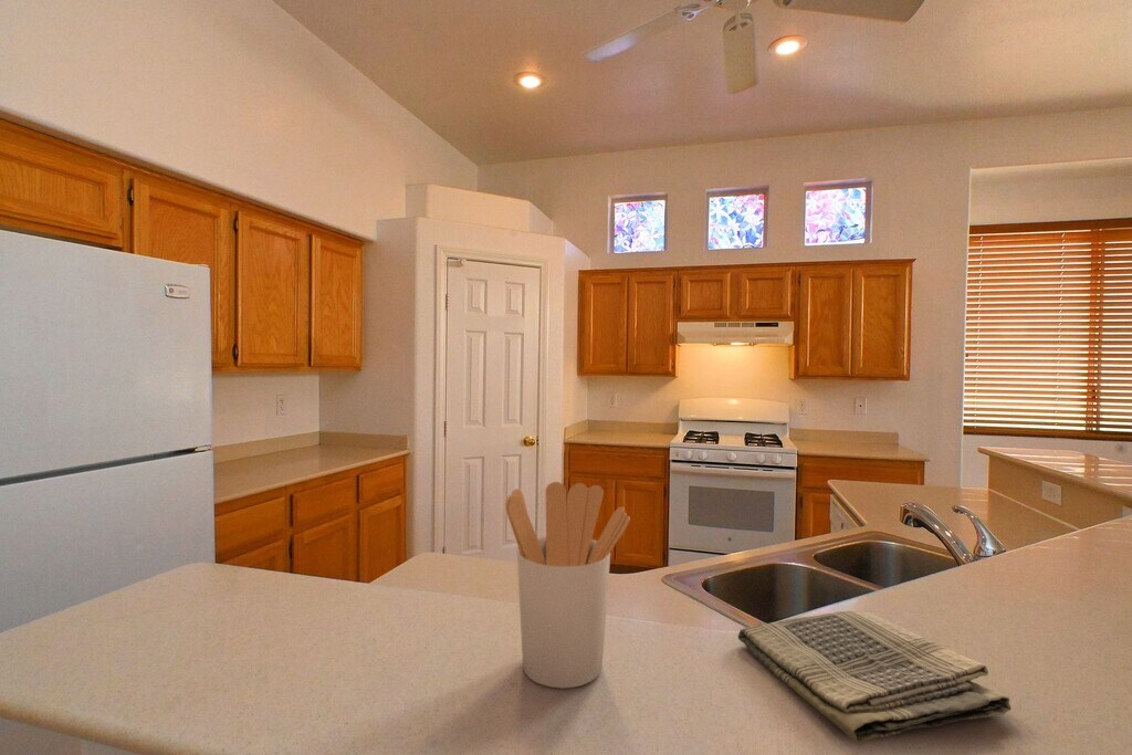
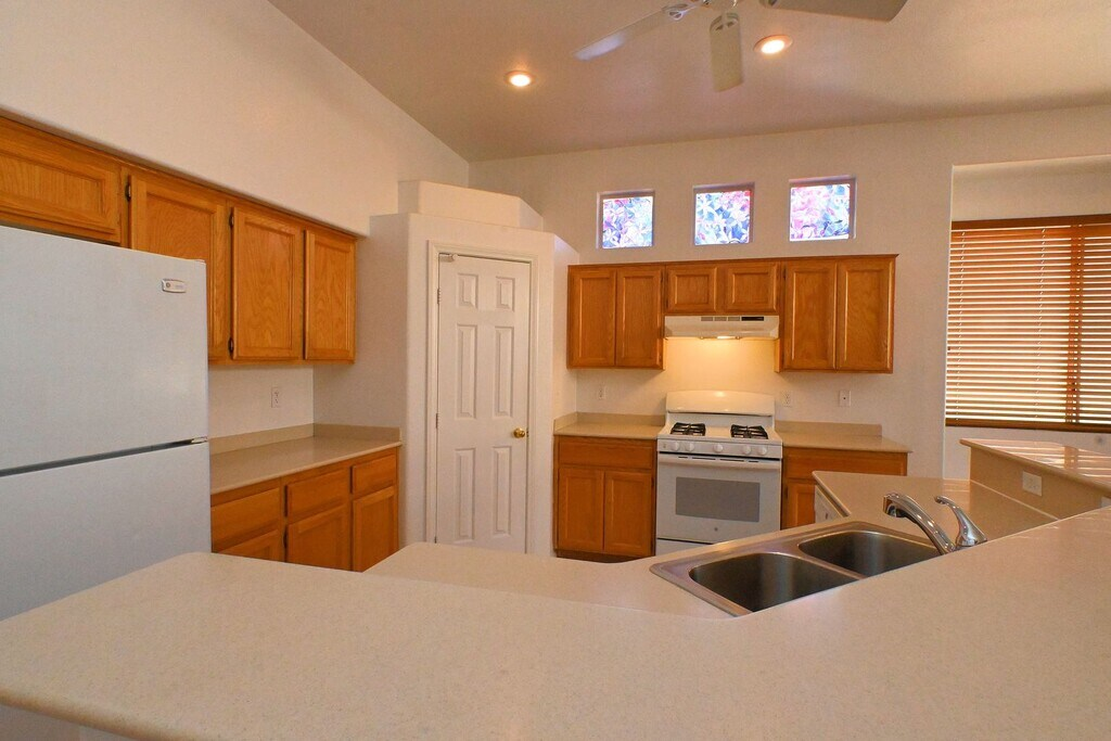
- utensil holder [504,481,631,690]
- dish towel [737,609,1012,744]
